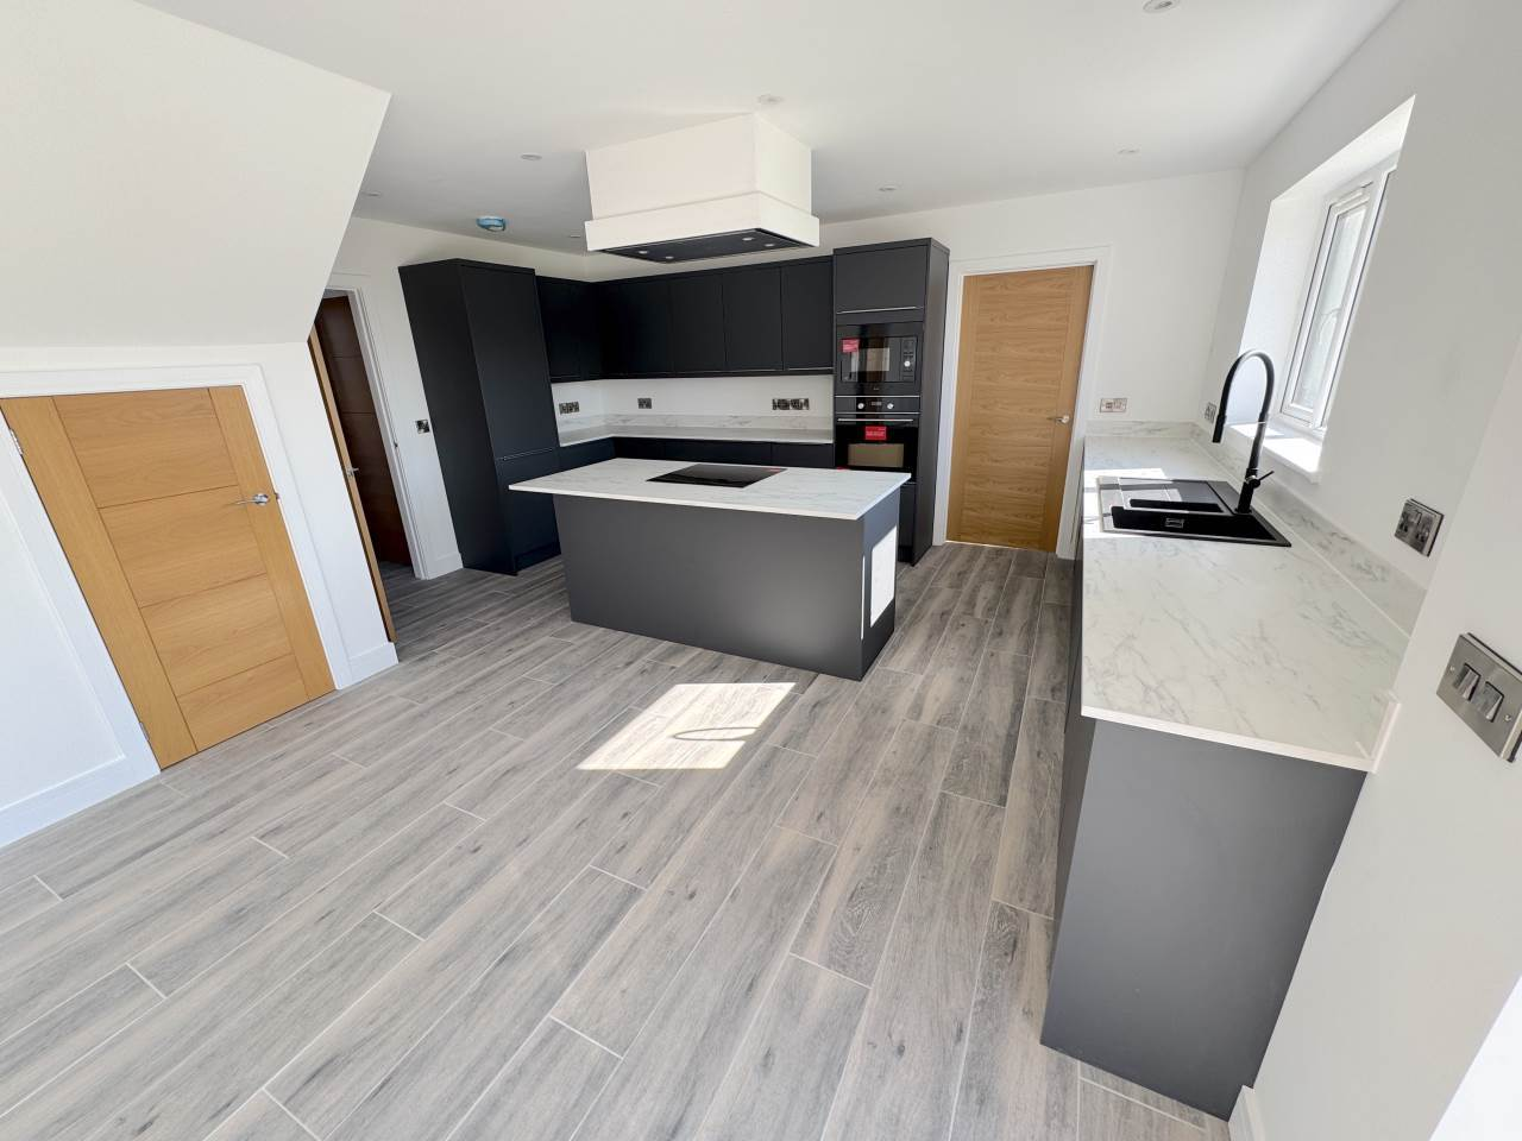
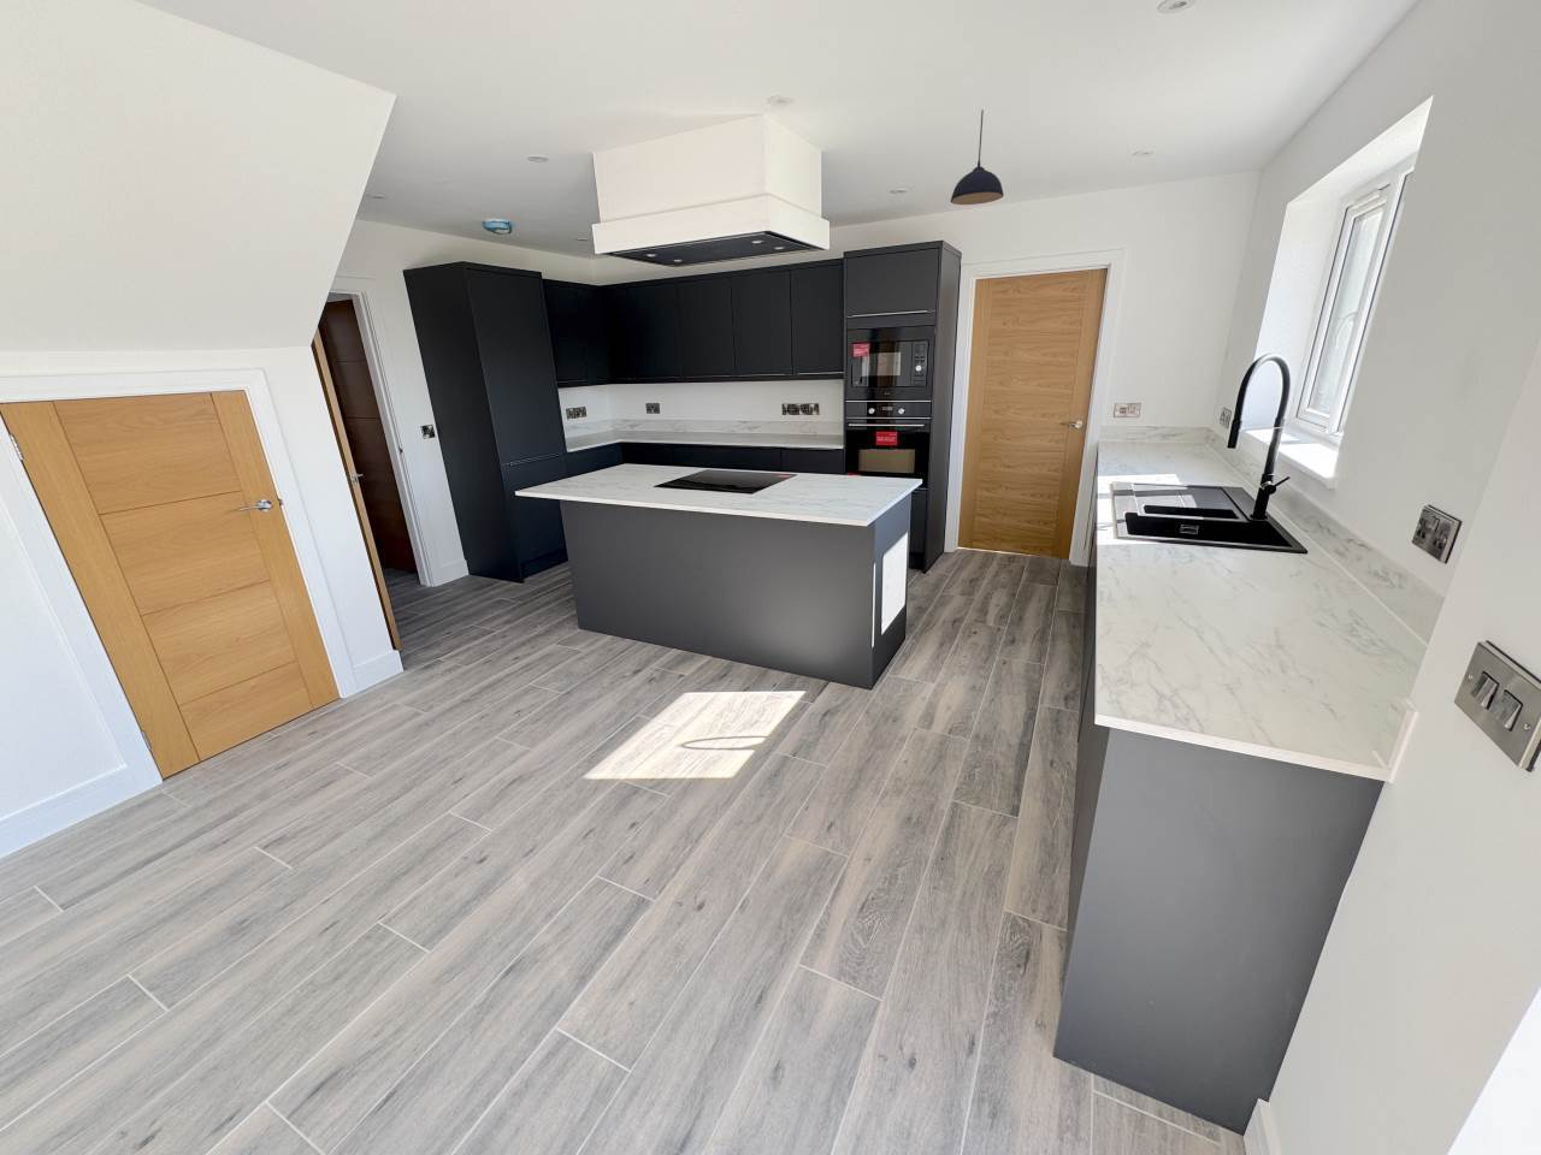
+ pendant light [950,108,1003,206]
